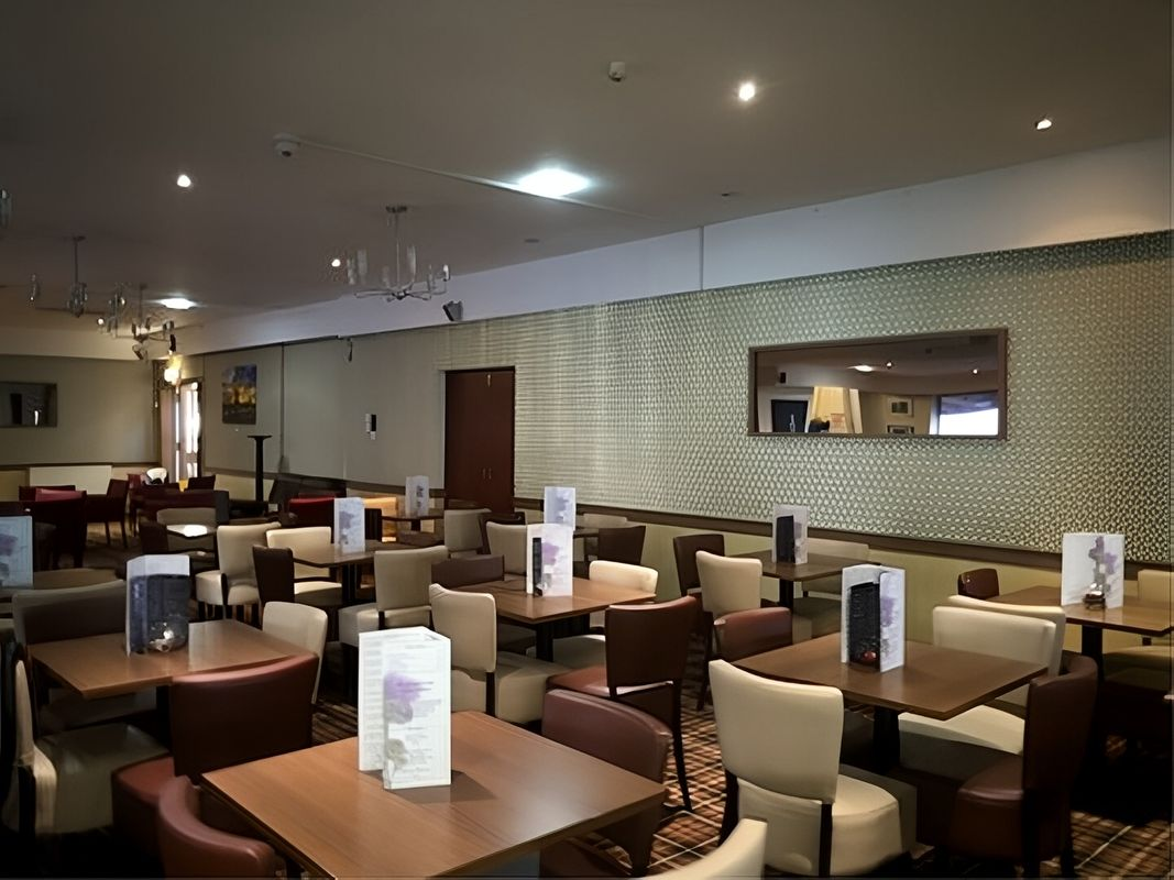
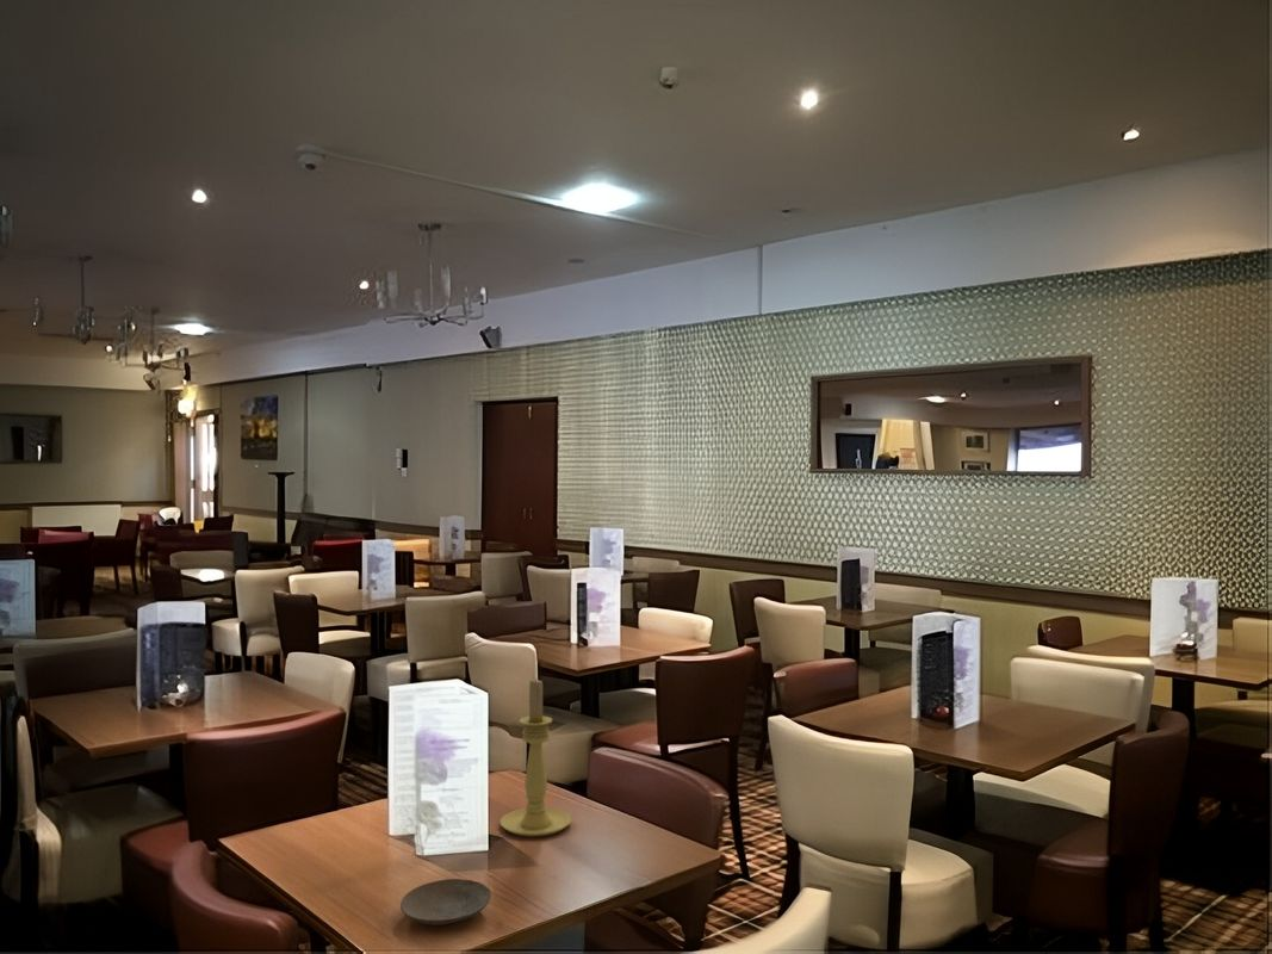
+ candle holder [500,677,572,837]
+ plate [399,878,492,927]
